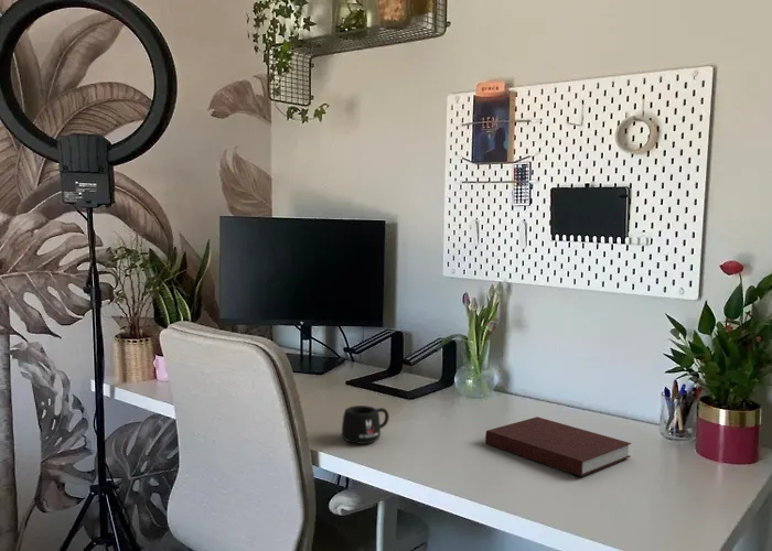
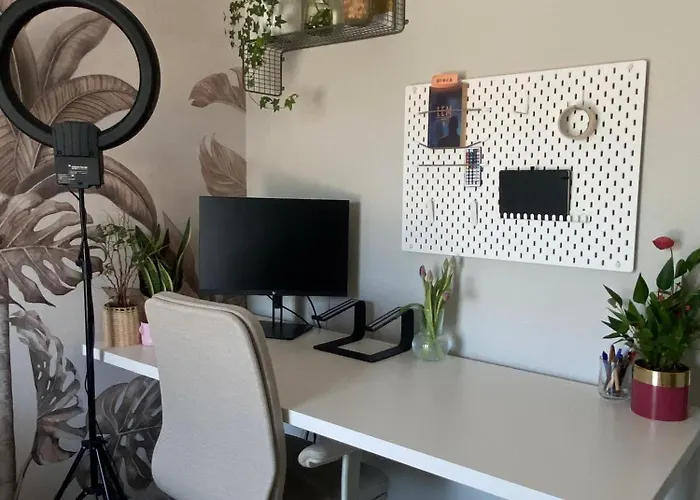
- mug [341,404,390,445]
- notebook [484,415,632,477]
